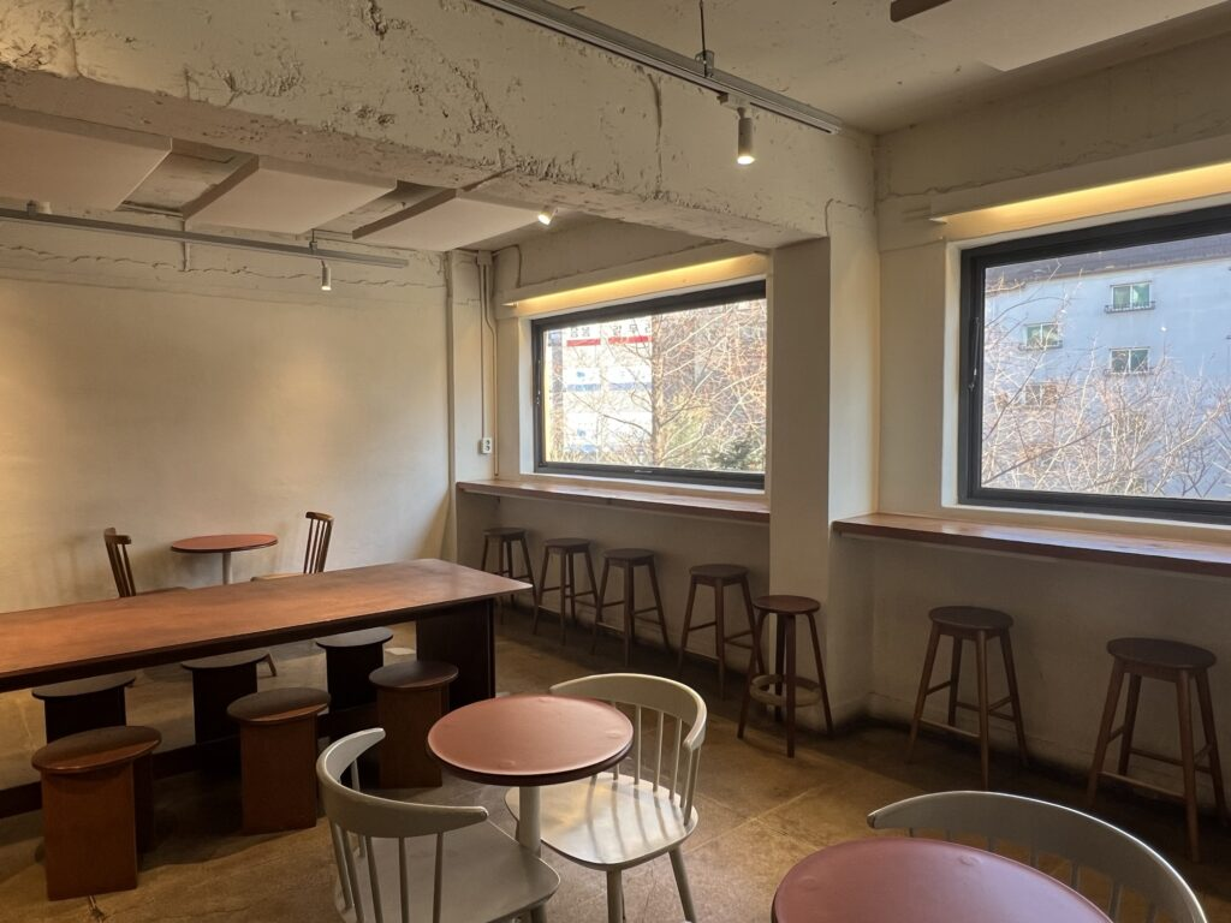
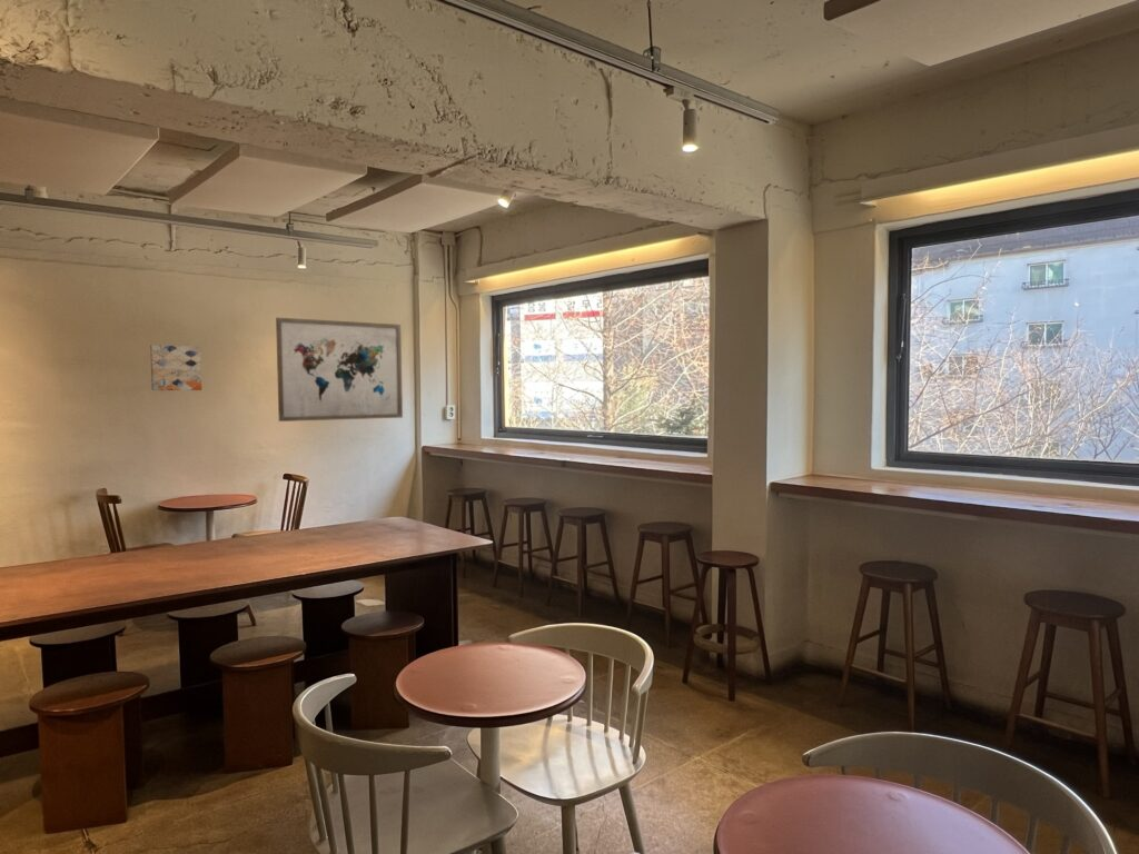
+ wall art [149,344,202,391]
+ wall art [275,317,404,423]
